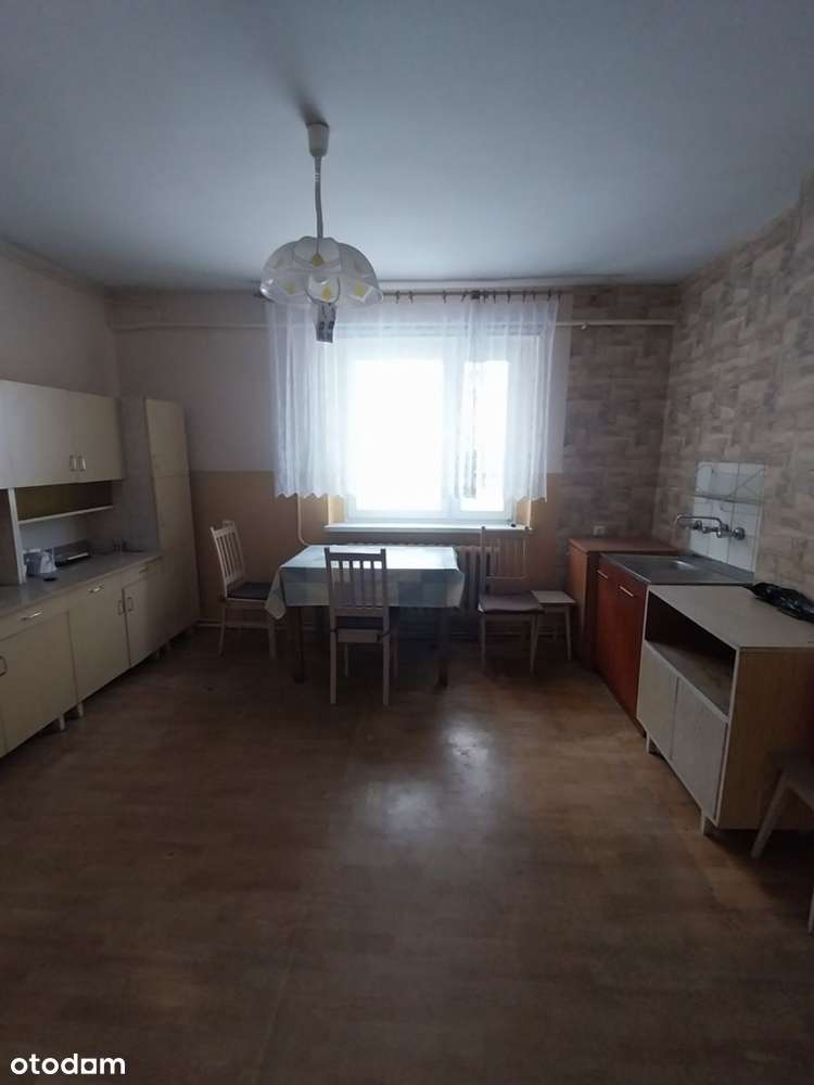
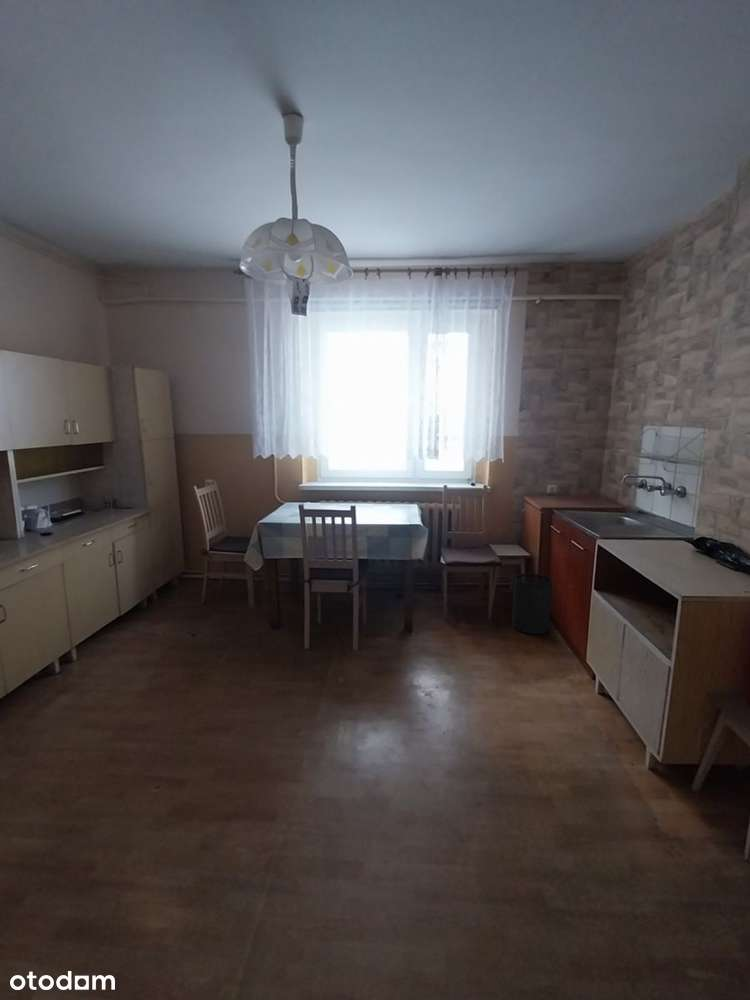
+ trash can [511,573,554,635]
